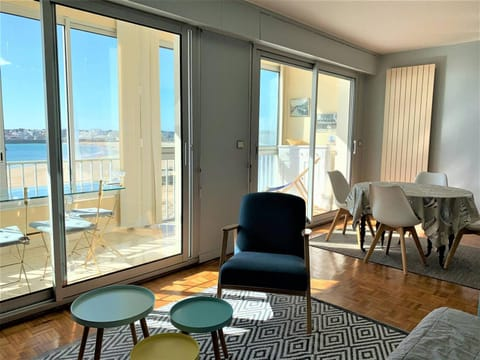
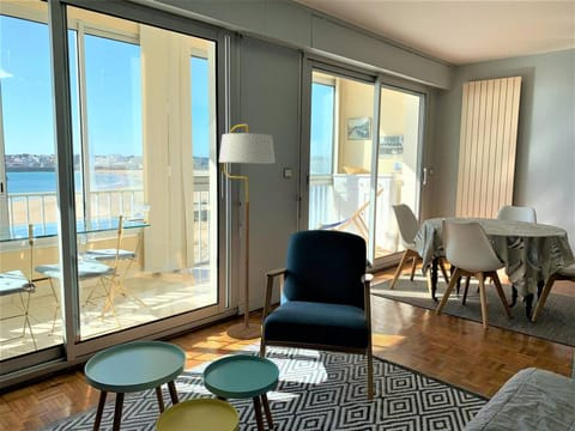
+ floor lamp [218,123,276,340]
